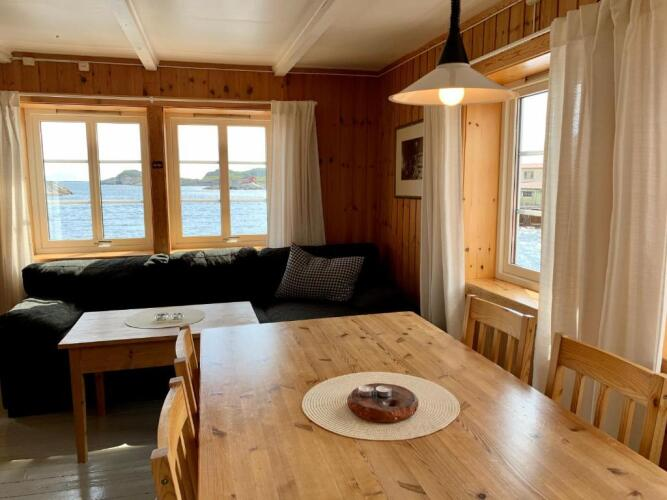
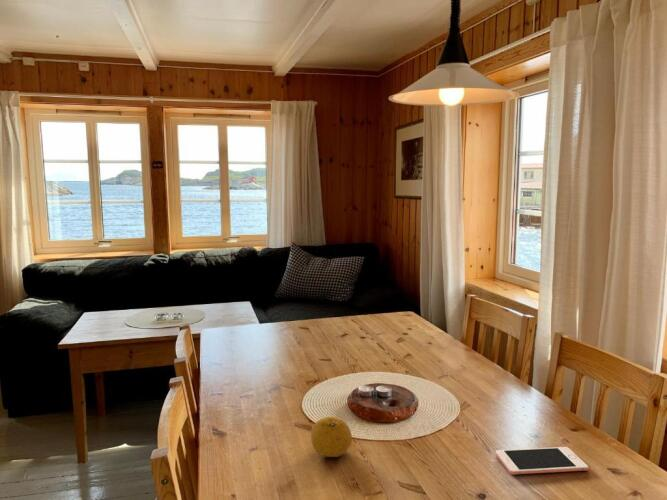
+ cell phone [495,446,589,476]
+ fruit [310,416,353,458]
